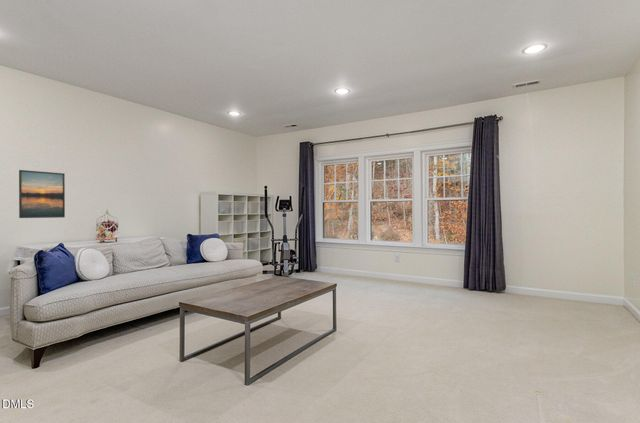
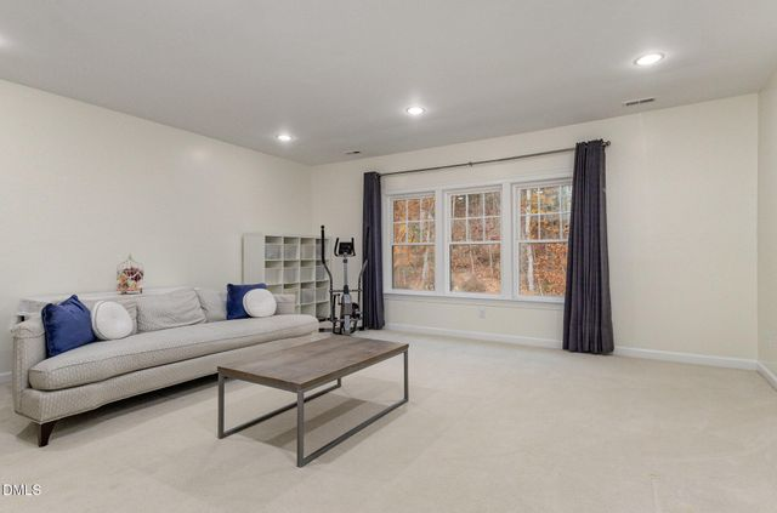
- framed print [18,169,66,219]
